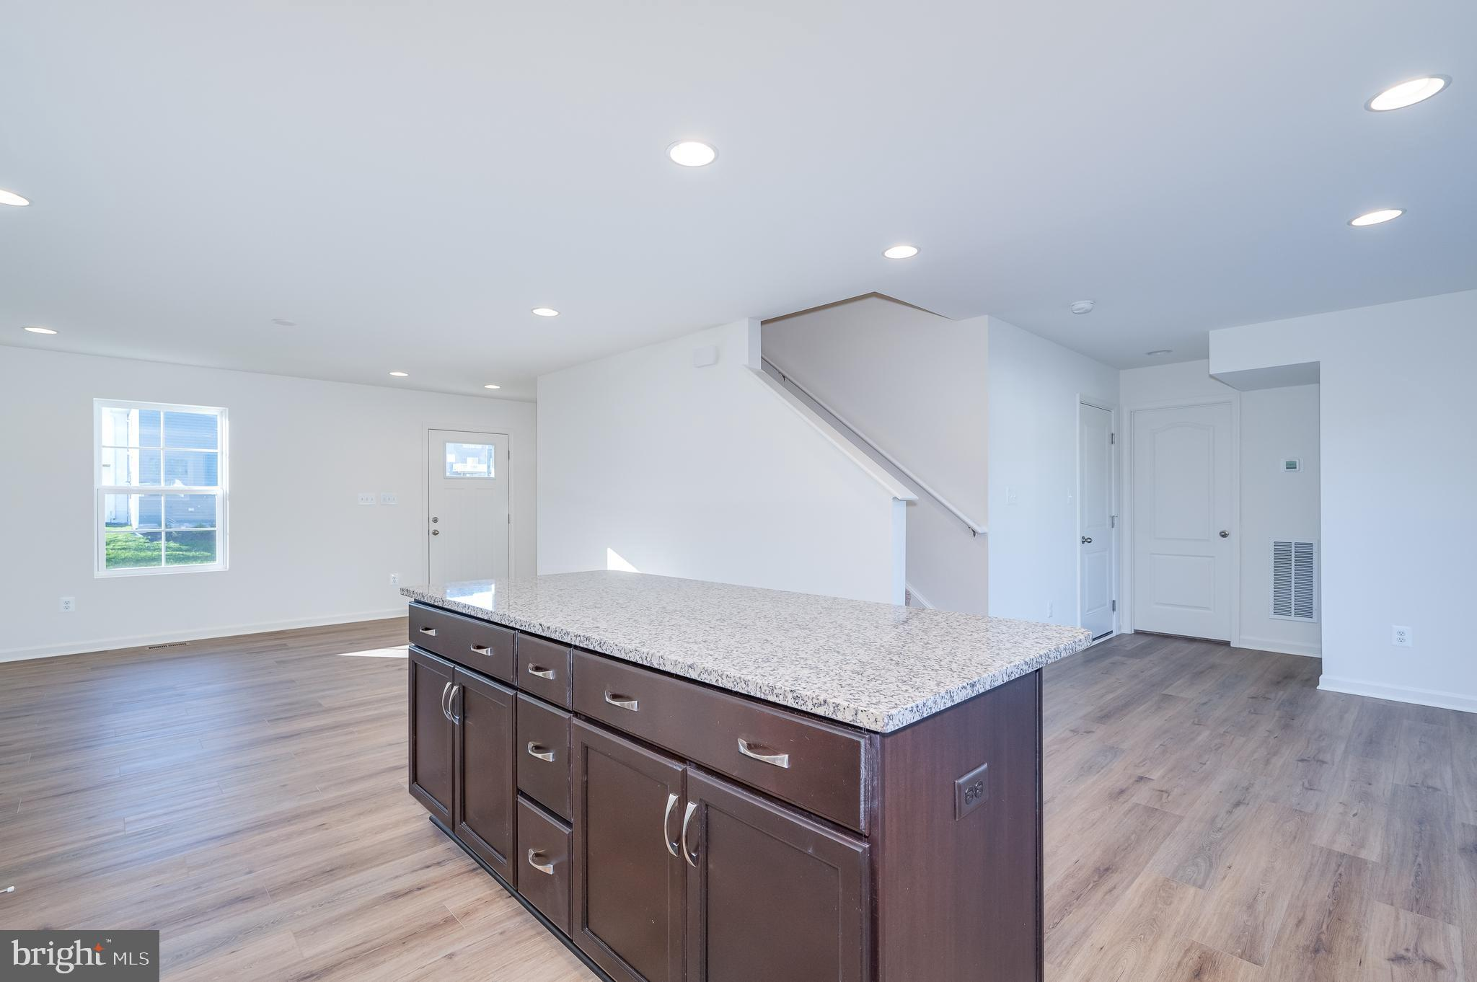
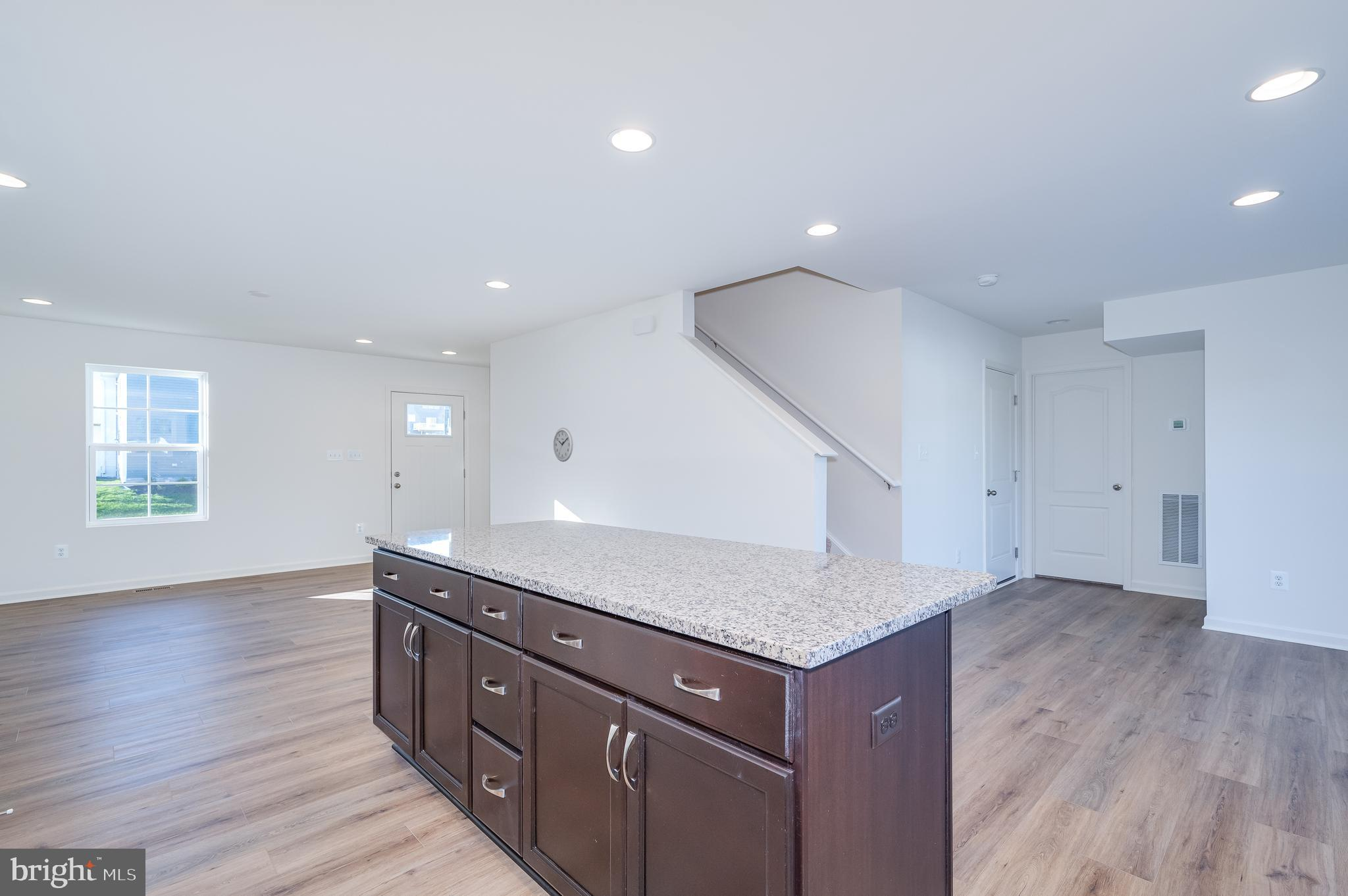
+ wall clock [553,427,574,462]
